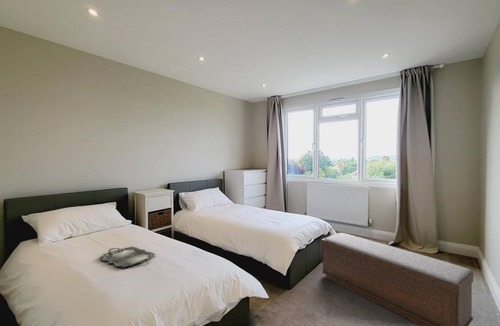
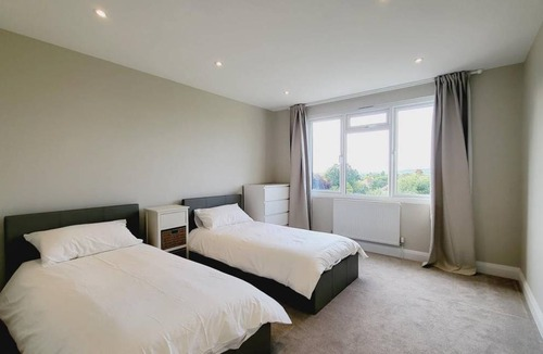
- bench [320,232,474,326]
- serving tray [98,246,156,268]
